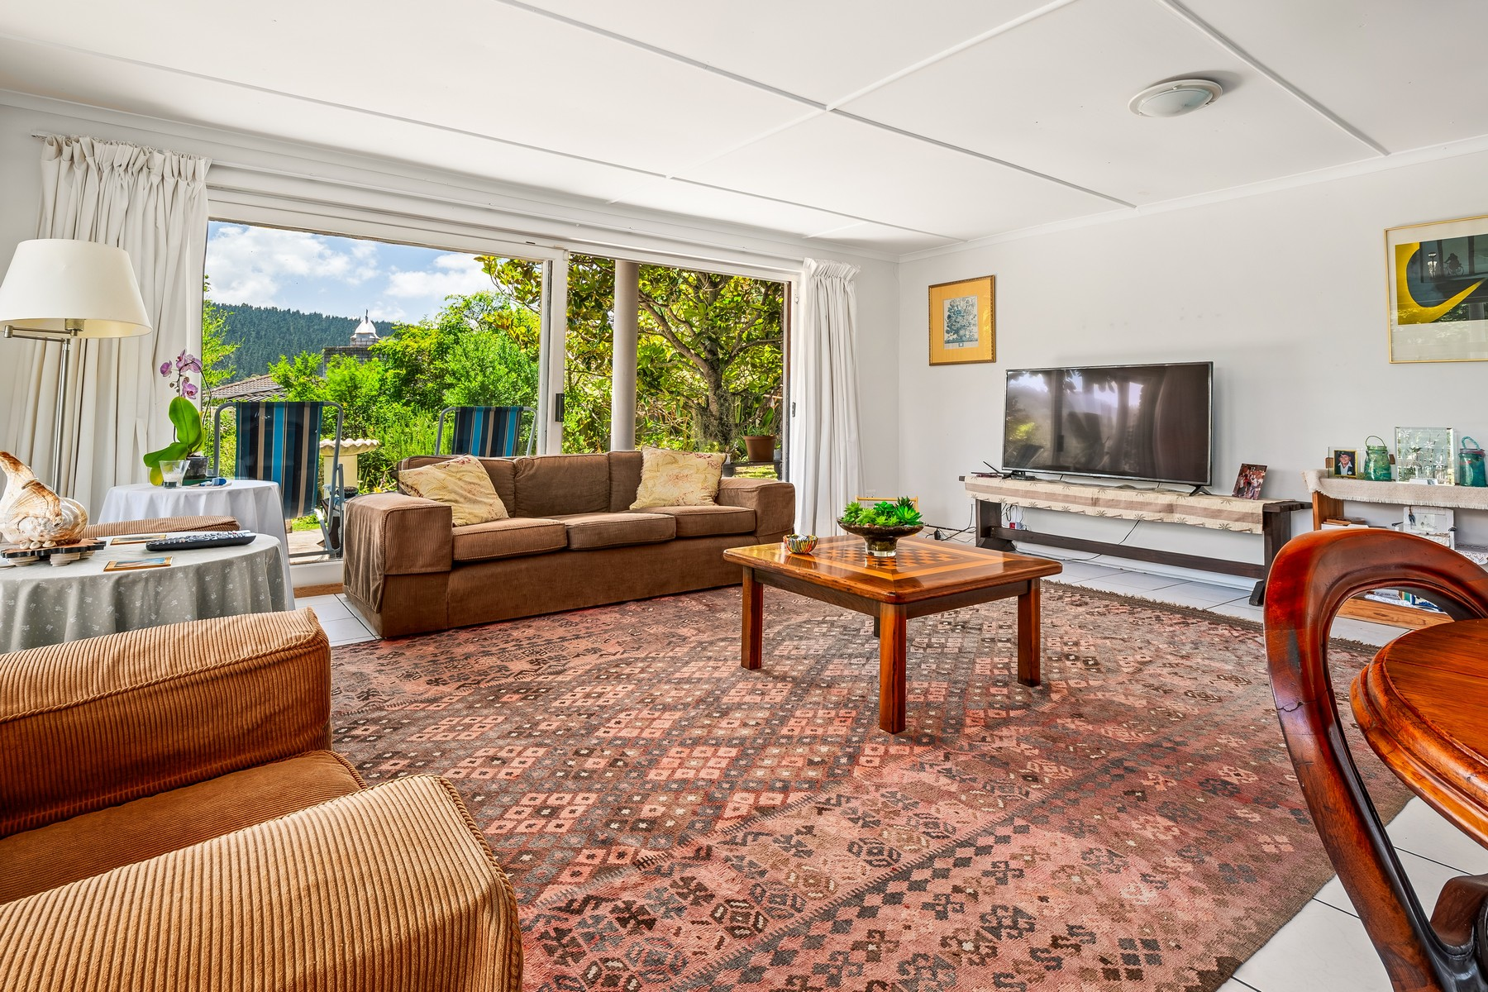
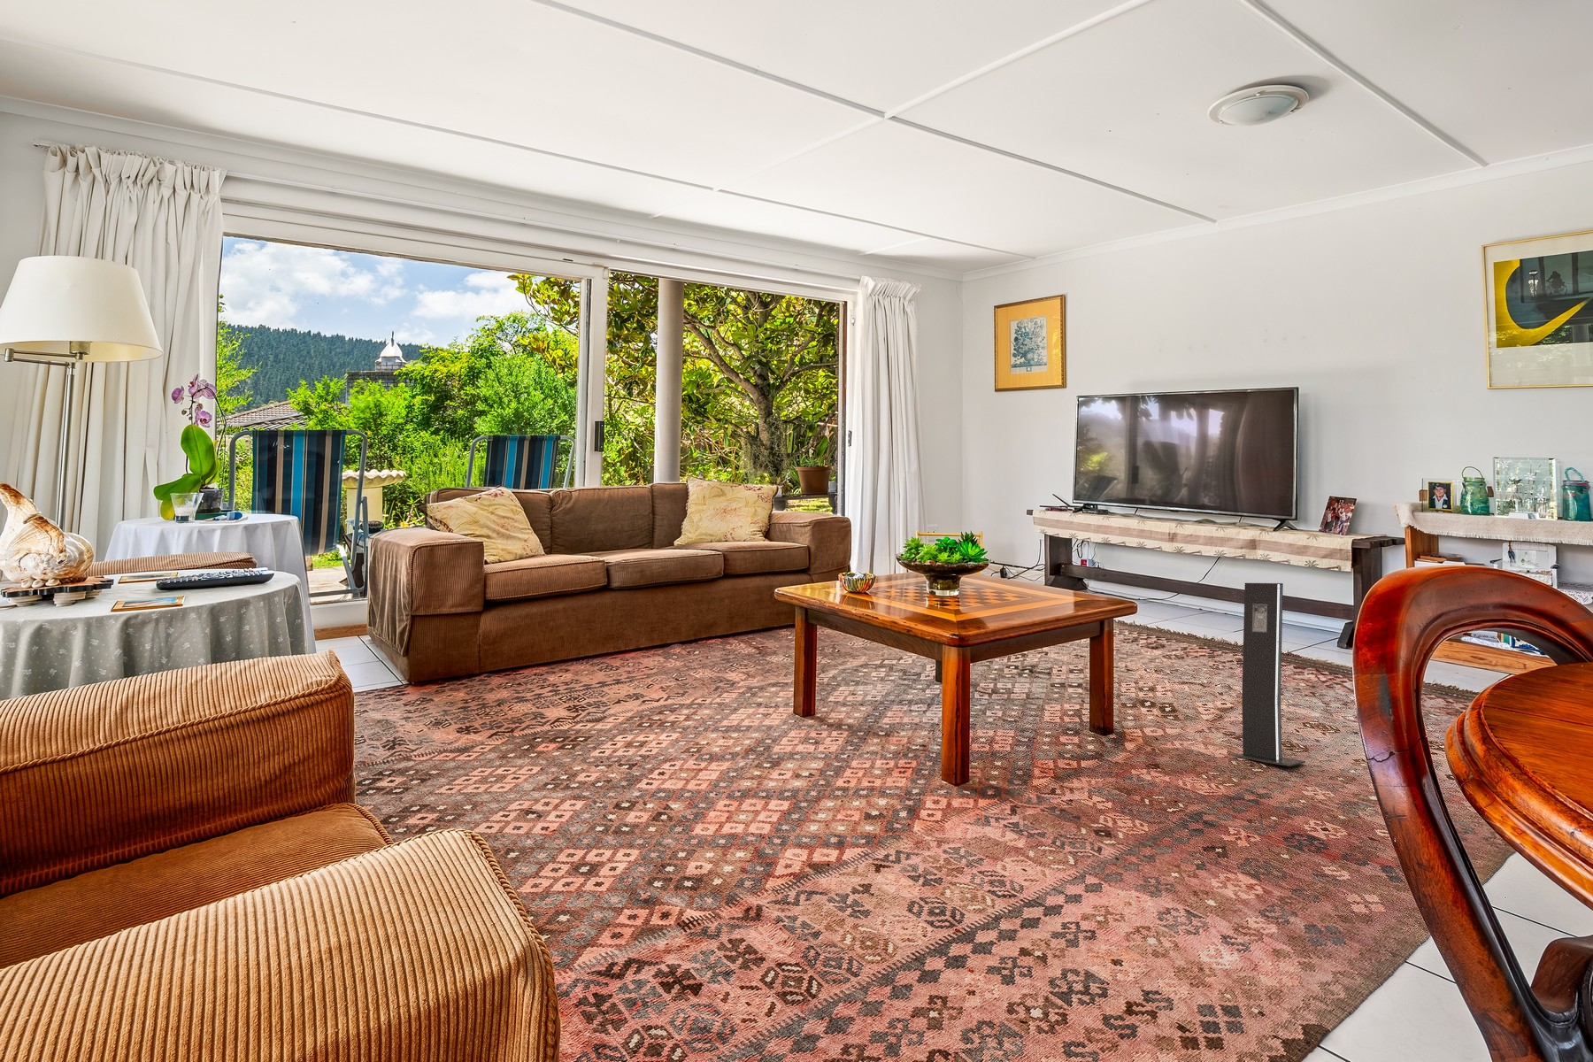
+ speaker [1224,582,1306,767]
